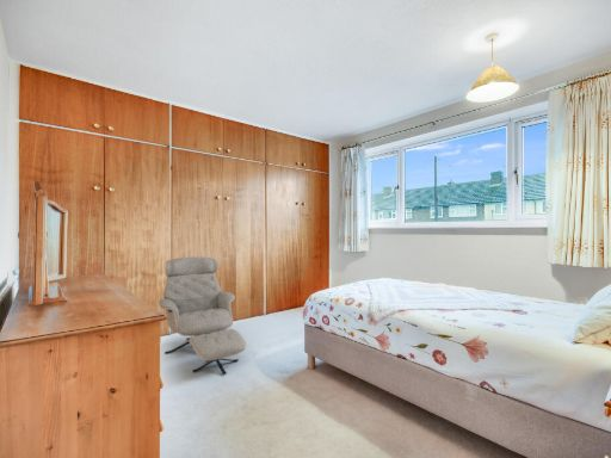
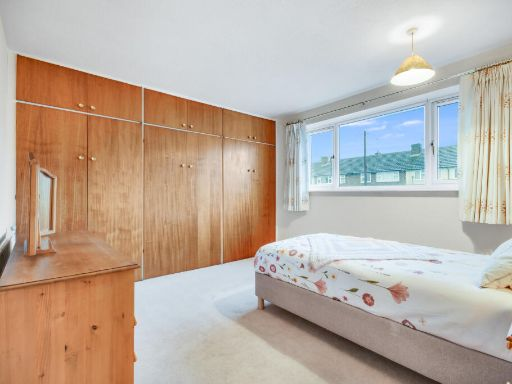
- armchair [158,255,247,376]
